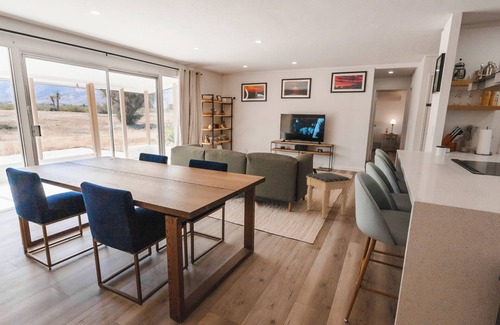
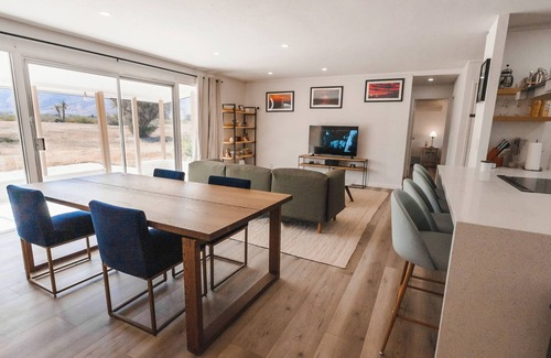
- footstool [305,172,352,219]
